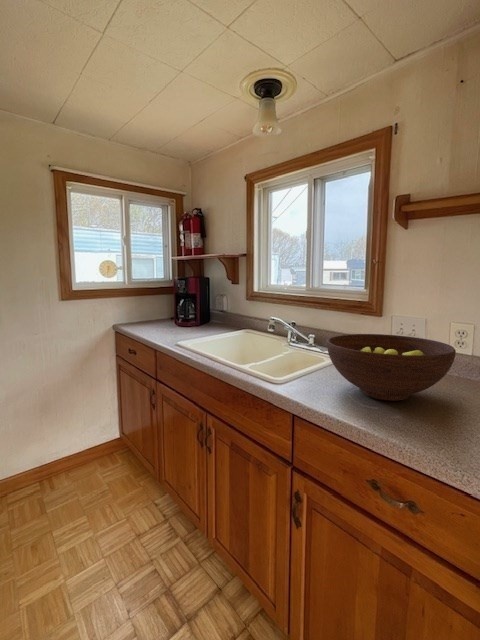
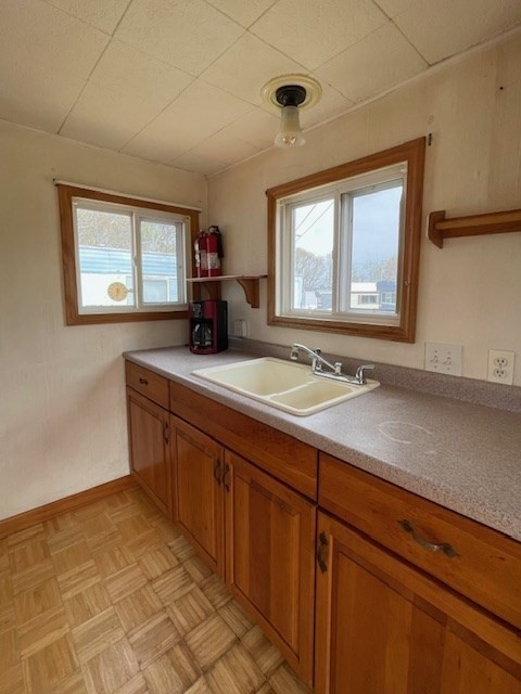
- fruit bowl [326,333,457,402]
